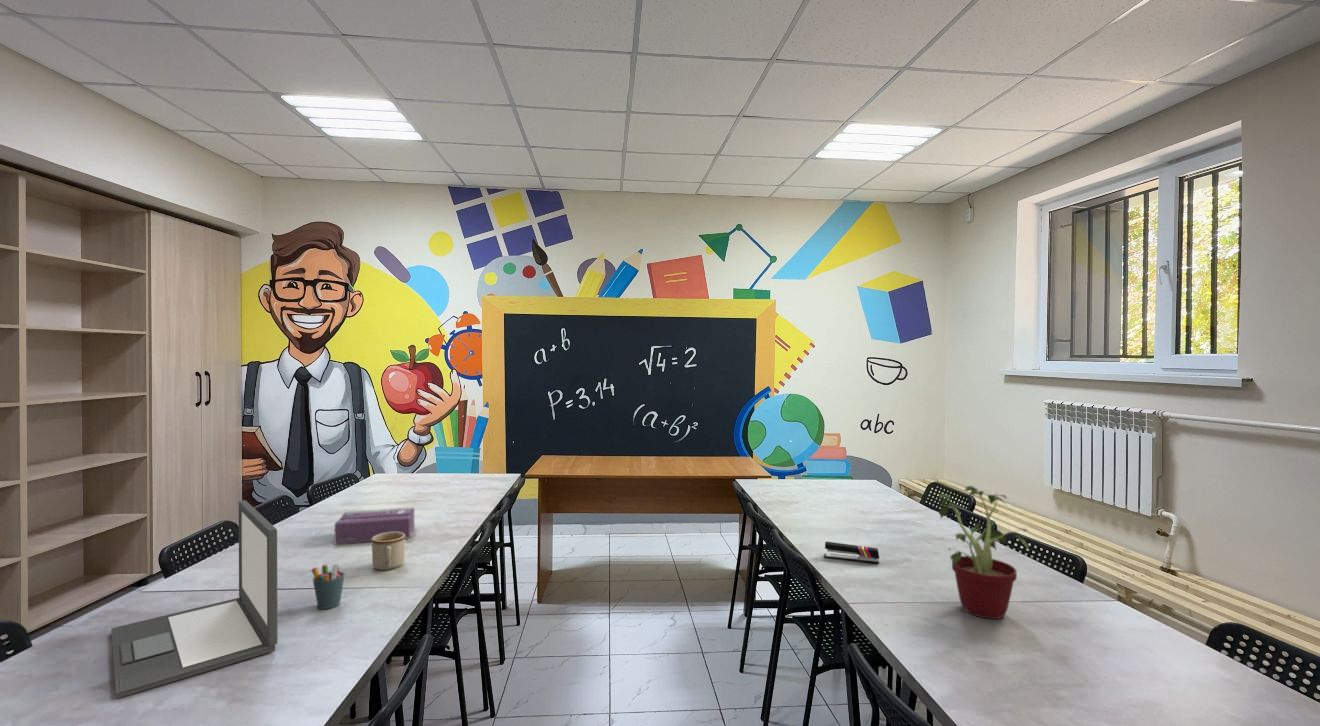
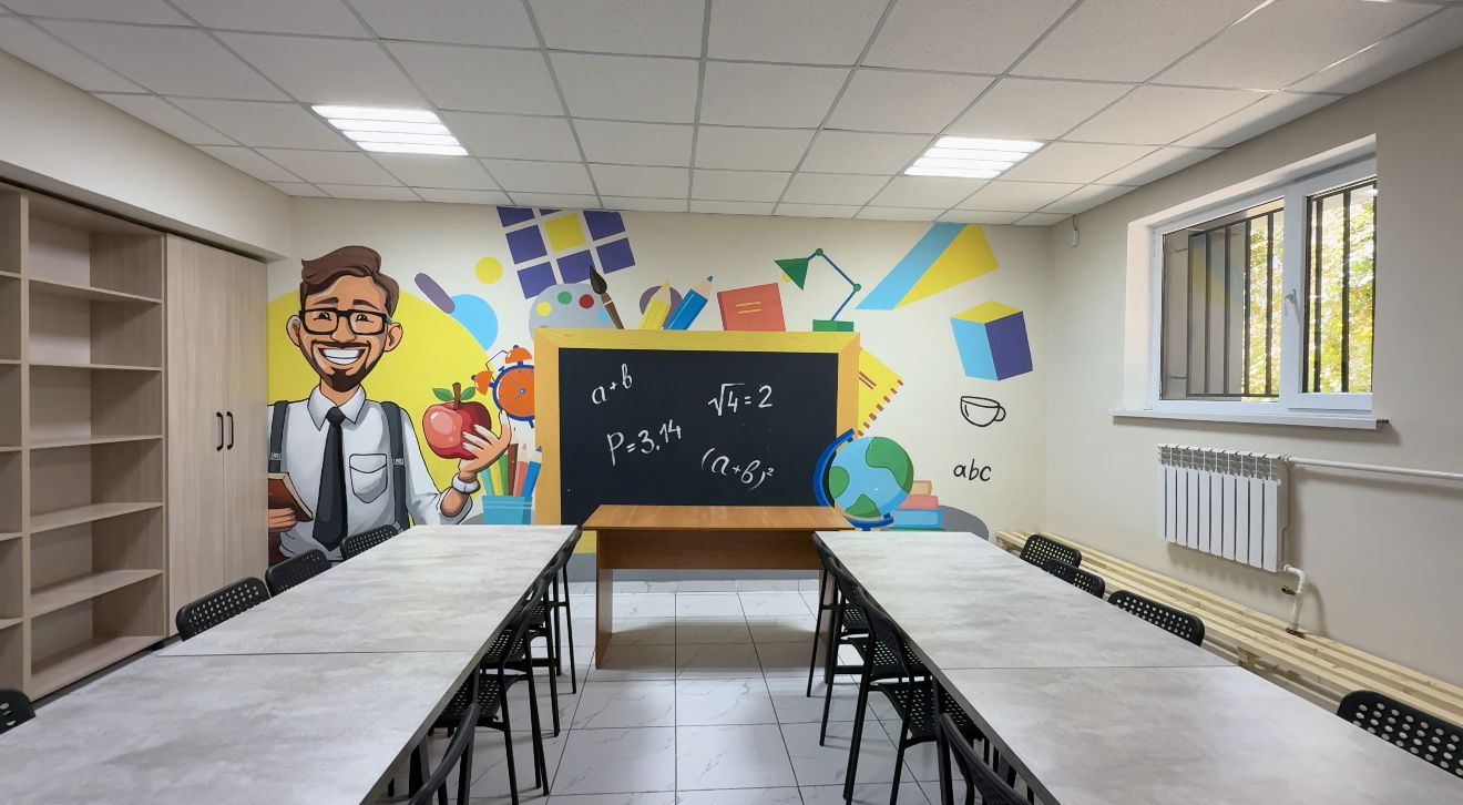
- potted plant [938,484,1031,620]
- tissue box [334,506,415,545]
- stapler [823,541,880,564]
- mug [371,532,406,571]
- pen holder [311,563,346,610]
- laptop [110,499,279,700]
